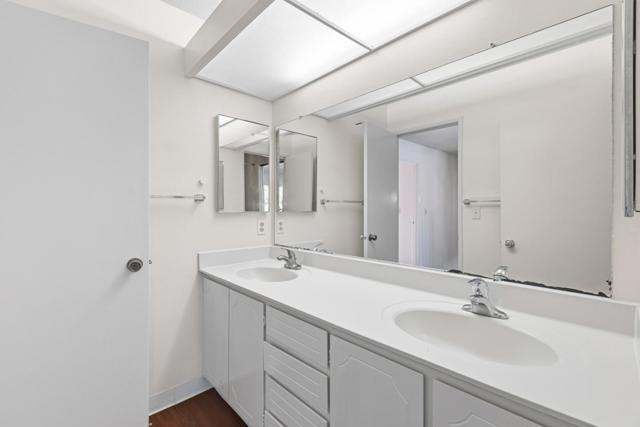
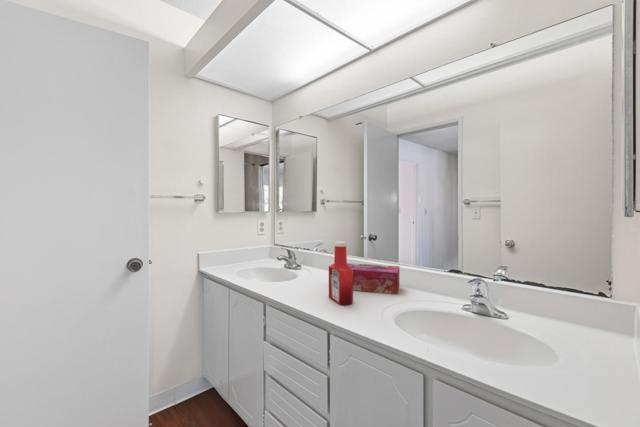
+ soap bottle [328,240,354,306]
+ tissue box [347,262,400,295]
